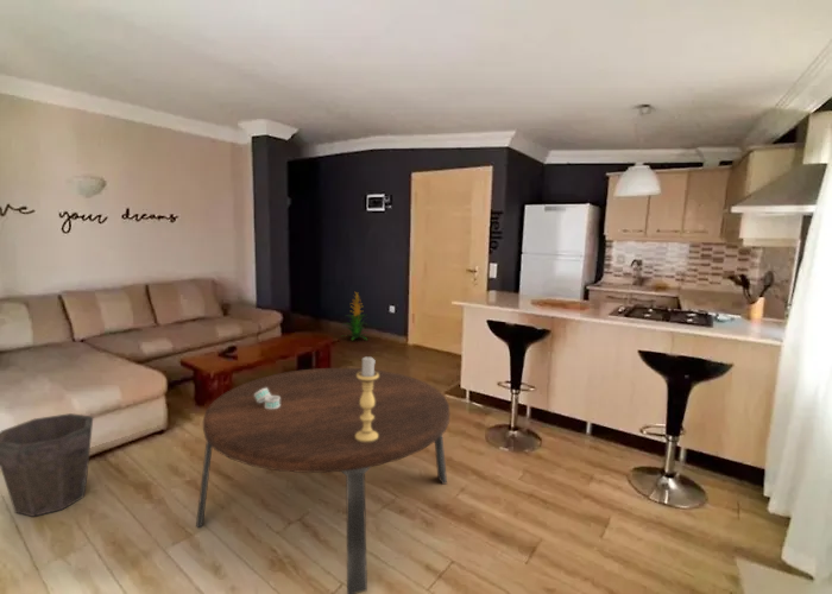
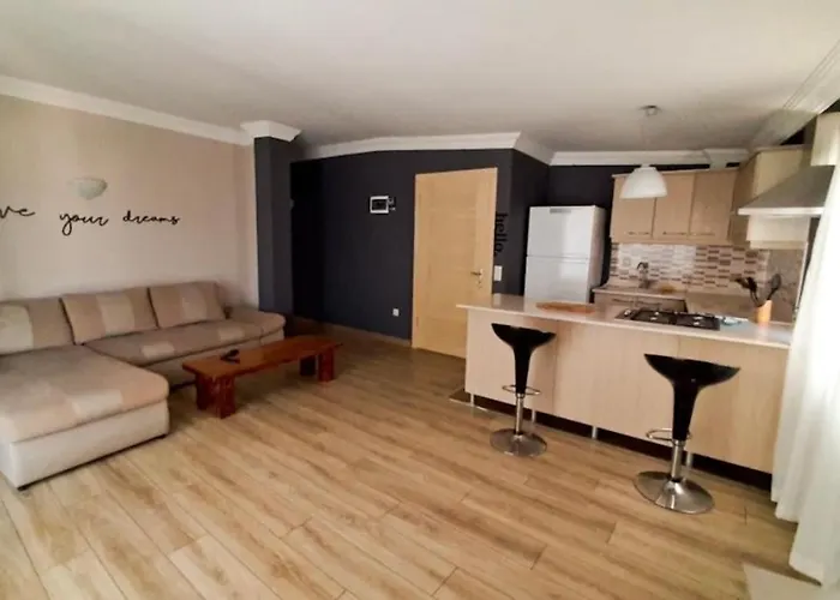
- dining table [195,367,450,594]
- napkin ring [254,387,281,410]
- waste bin [0,412,94,518]
- candle holder [355,355,379,442]
- indoor plant [339,292,370,342]
